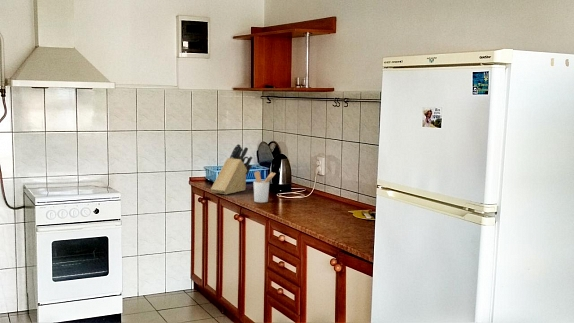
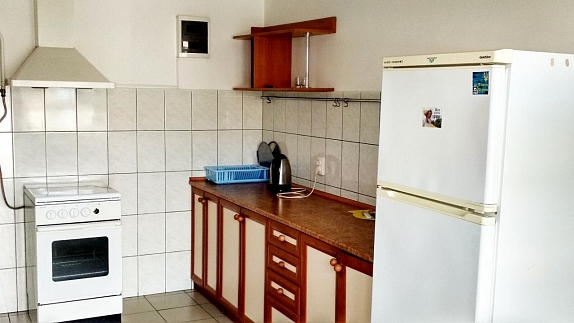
- utensil holder [252,170,277,203]
- knife block [210,143,253,195]
